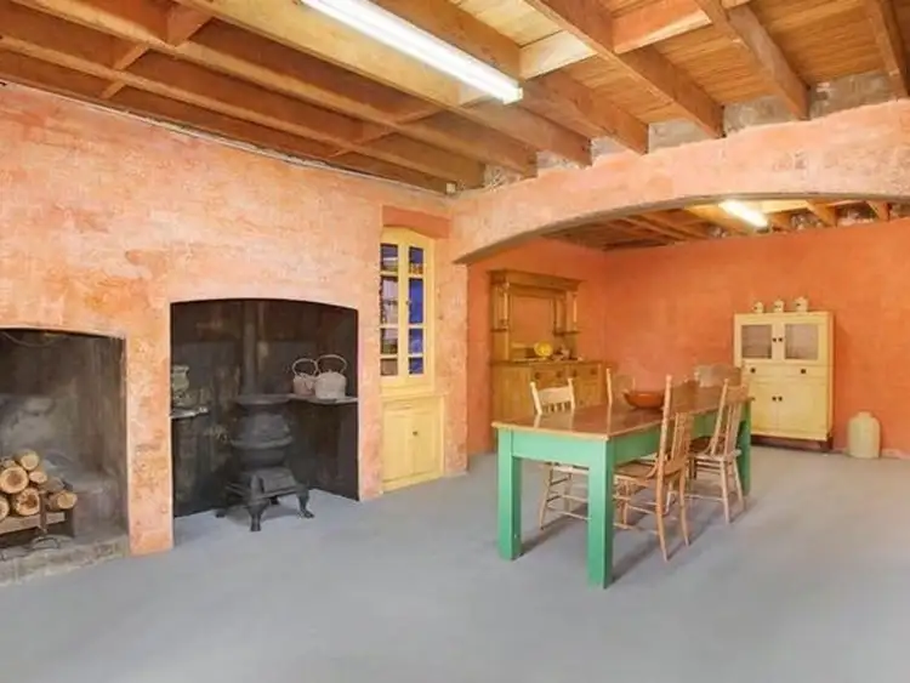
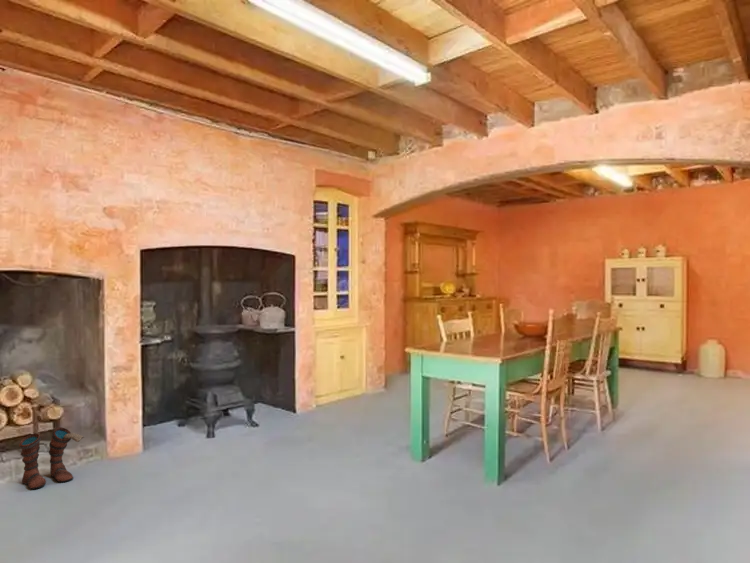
+ boots [18,426,85,490]
